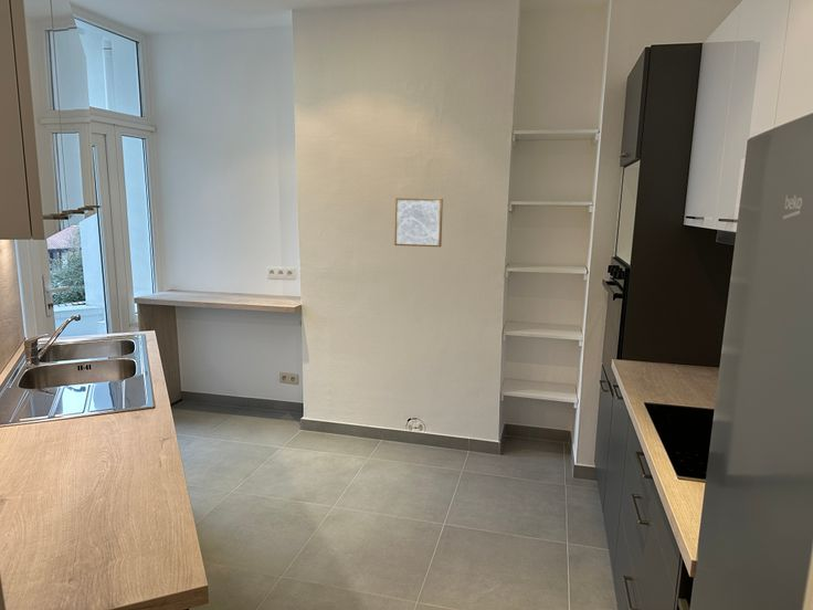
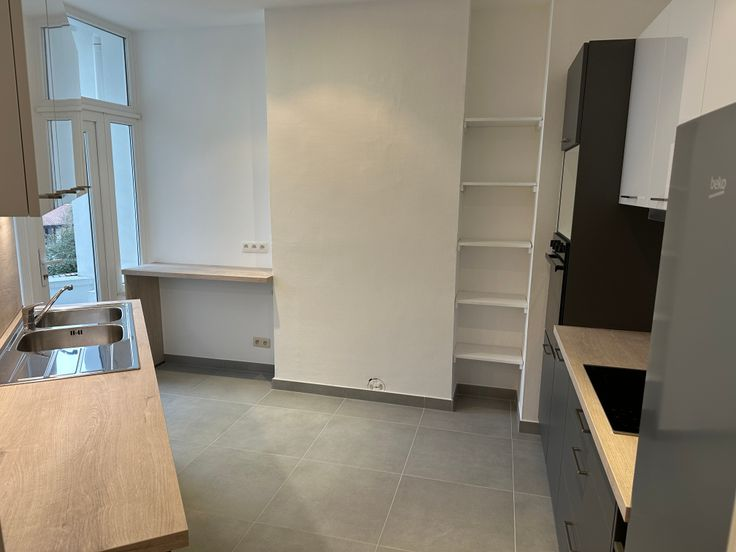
- wall art [393,197,444,248]
